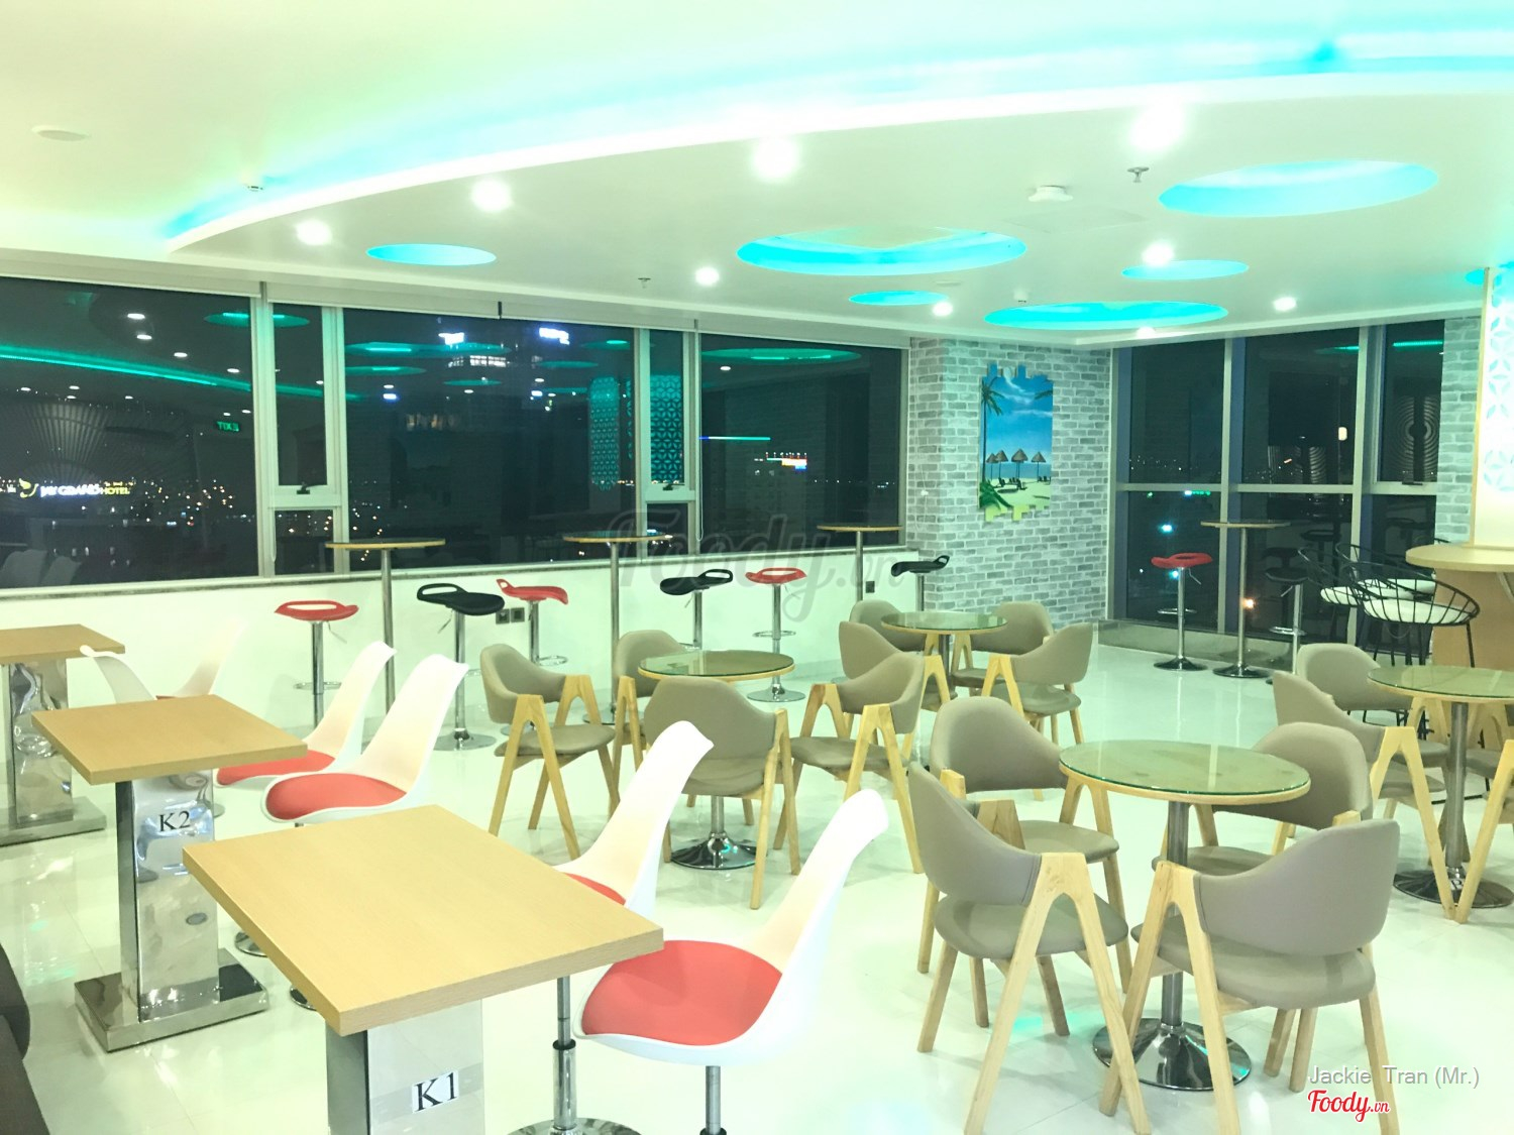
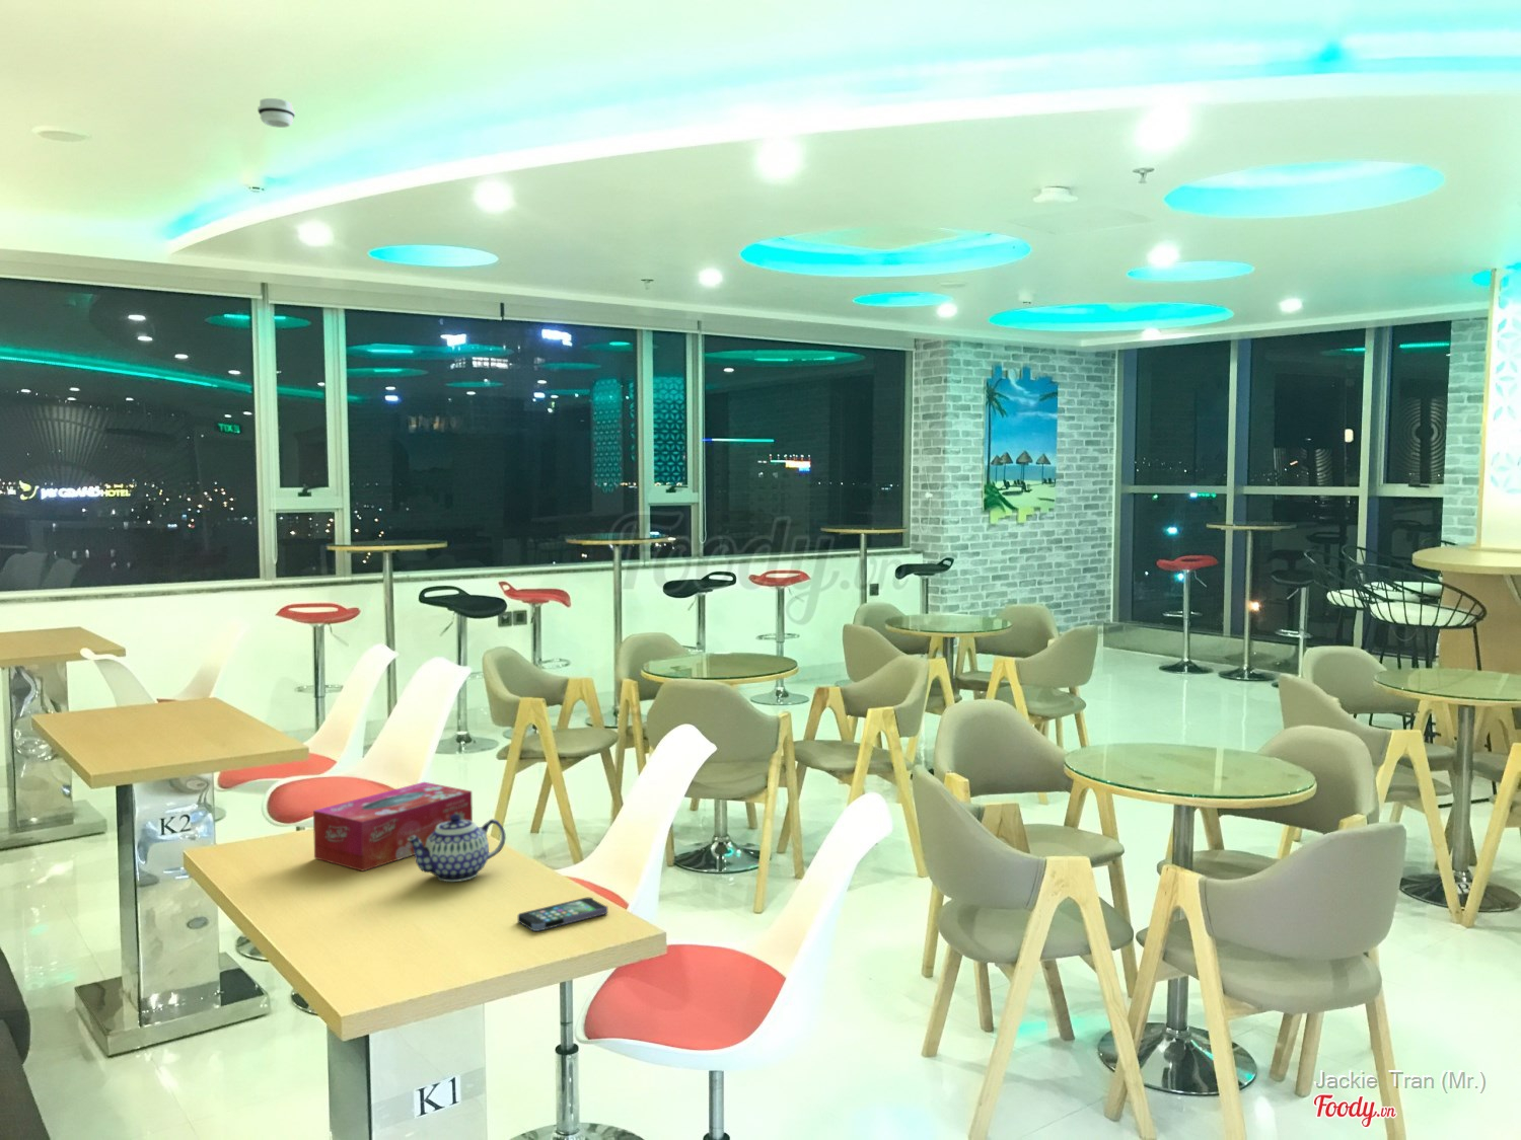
+ smoke detector [256,97,296,128]
+ teapot [407,814,507,883]
+ tissue box [313,781,473,873]
+ smartphone [517,897,608,933]
